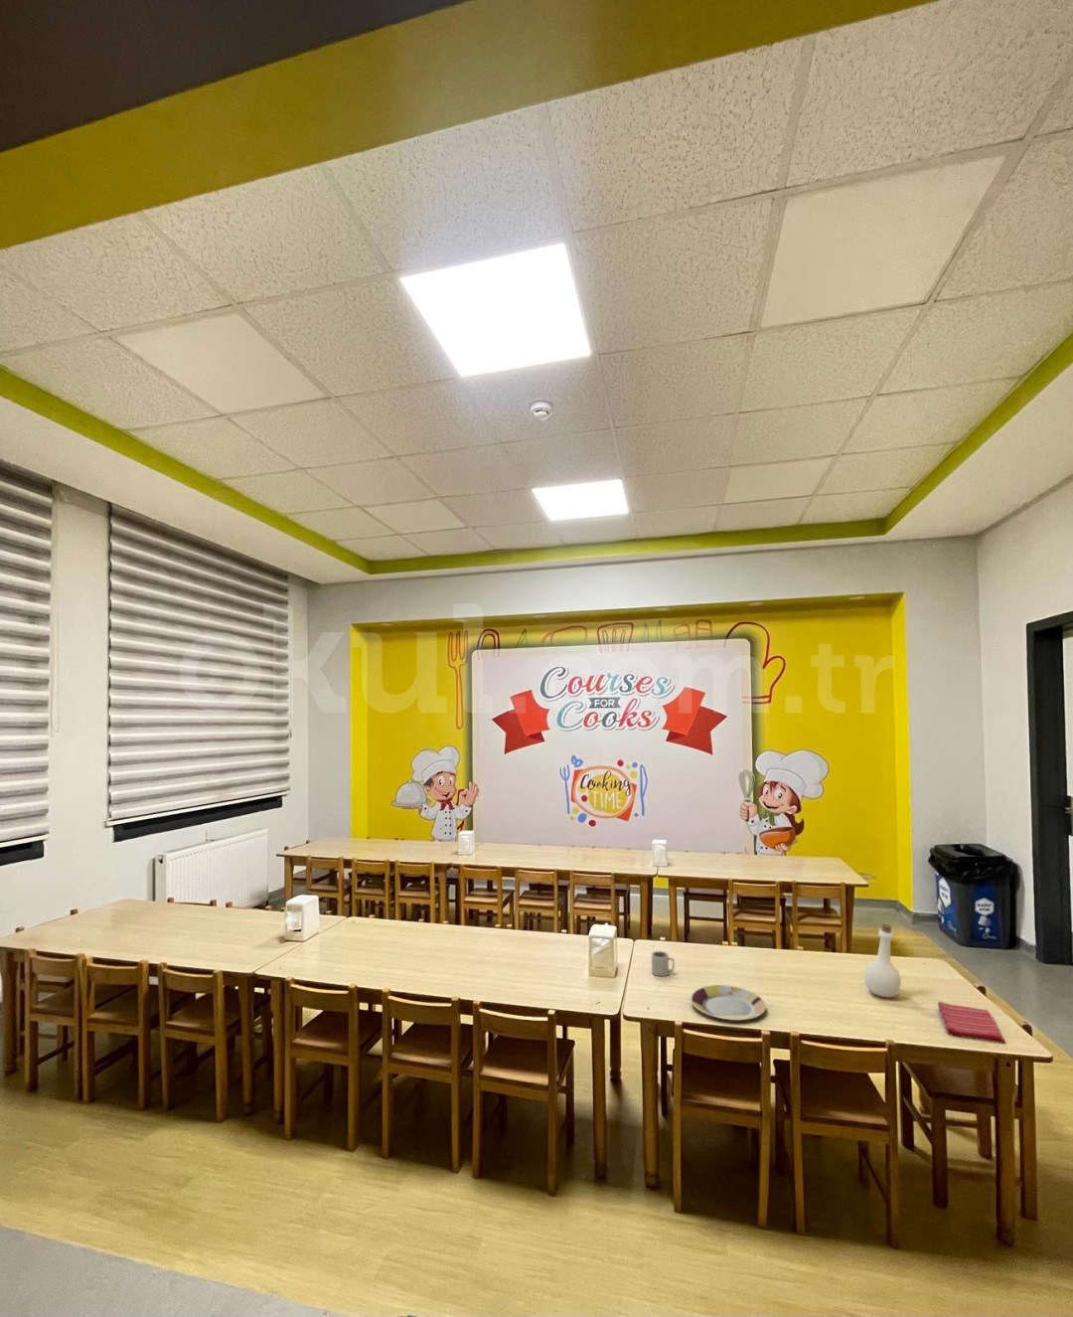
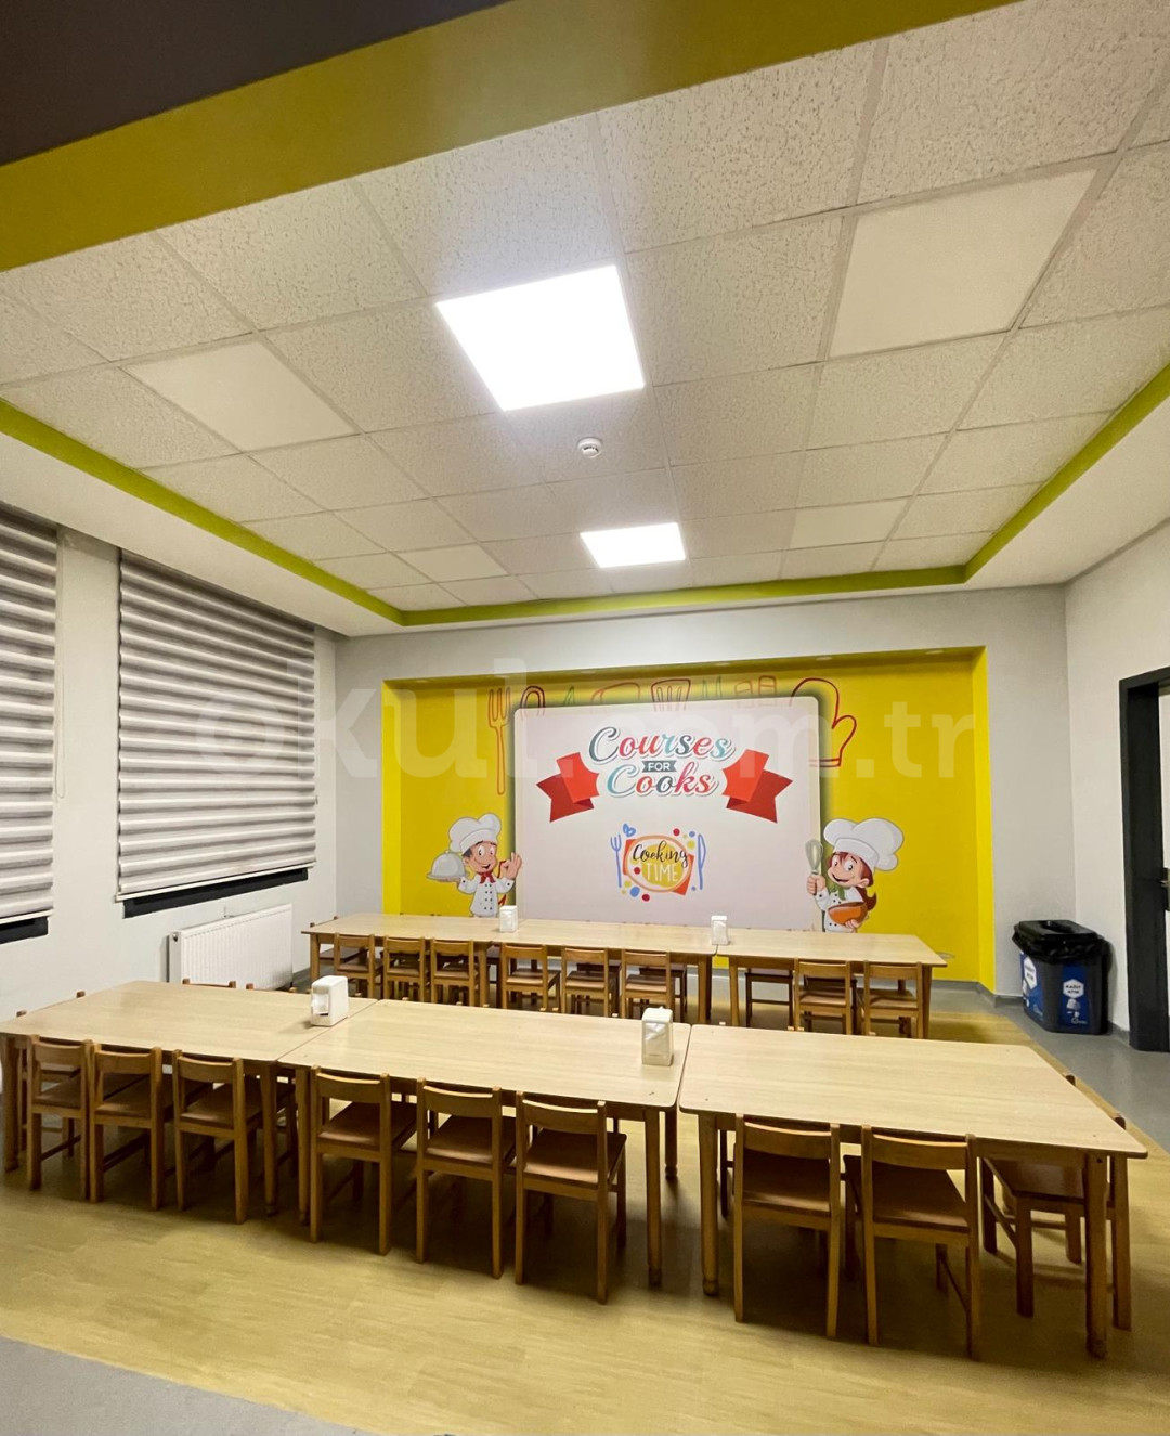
- dish towel [937,1000,1005,1045]
- plate [689,984,767,1022]
- bottle [863,922,902,998]
- cup [651,951,676,978]
